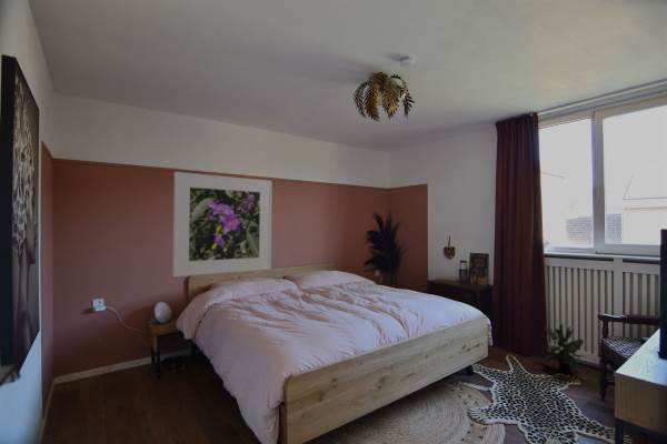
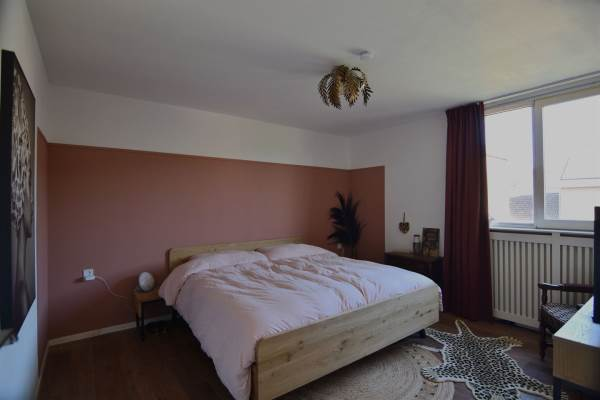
- potted plant [542,323,589,375]
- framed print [171,171,273,278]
